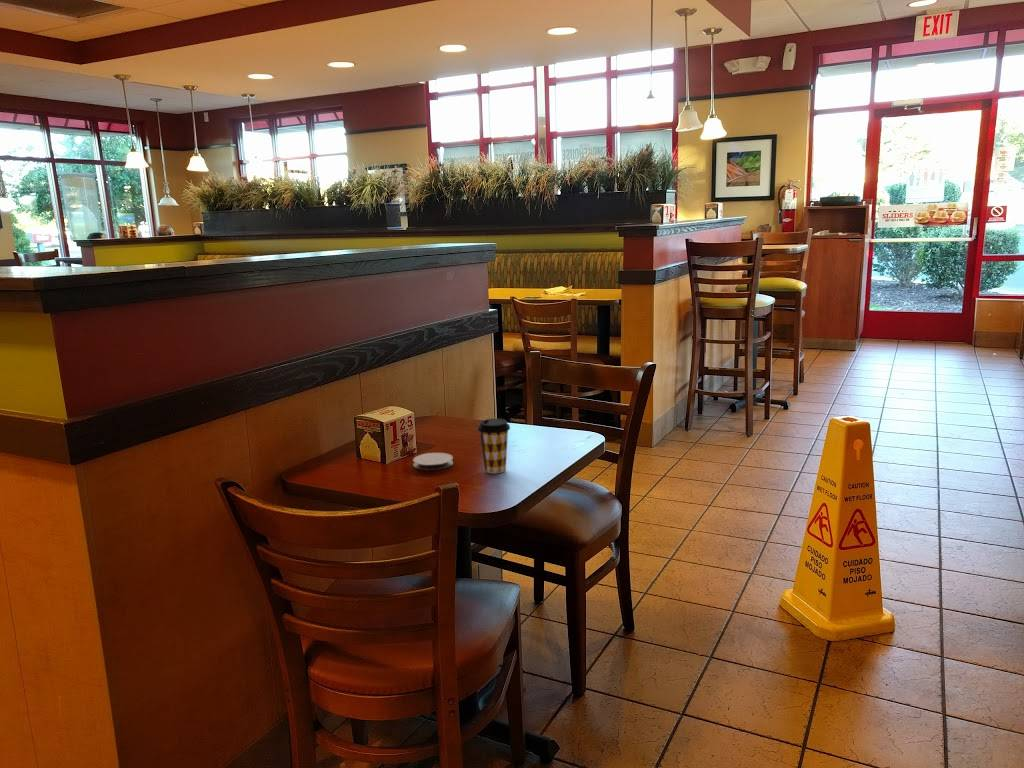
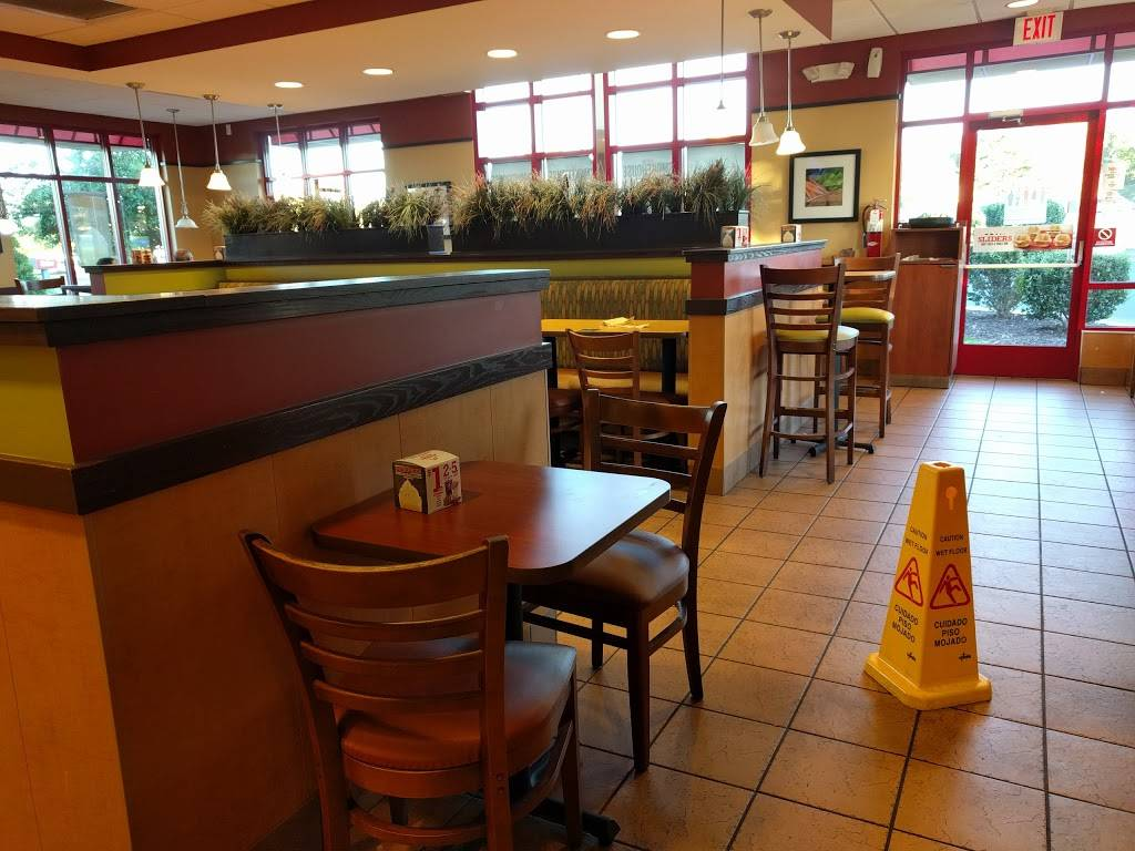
- coaster [412,452,454,471]
- coffee cup [477,418,511,474]
